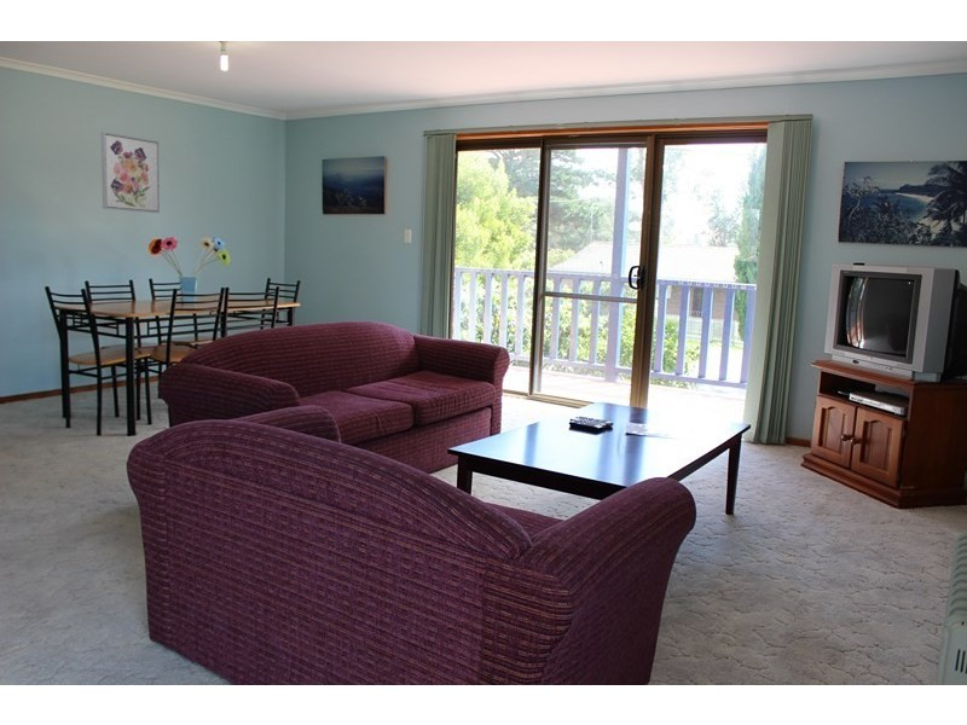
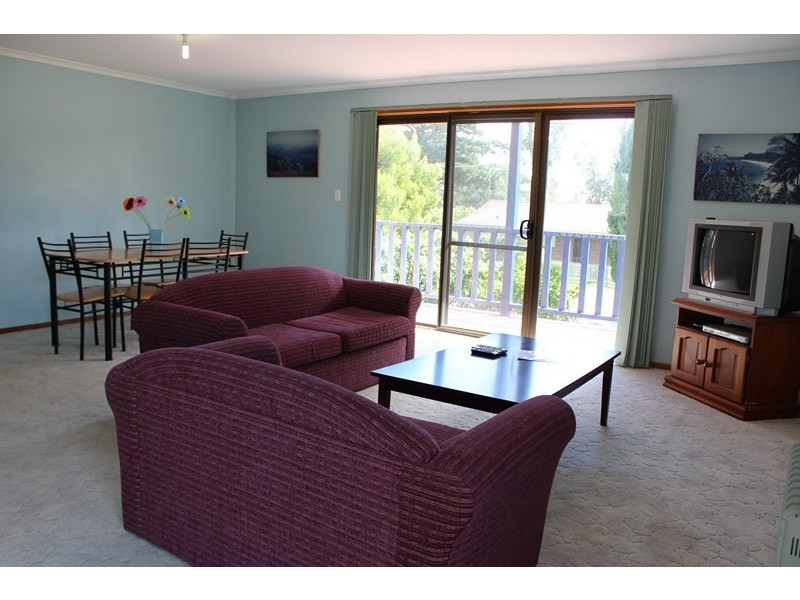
- wall art [100,130,161,214]
